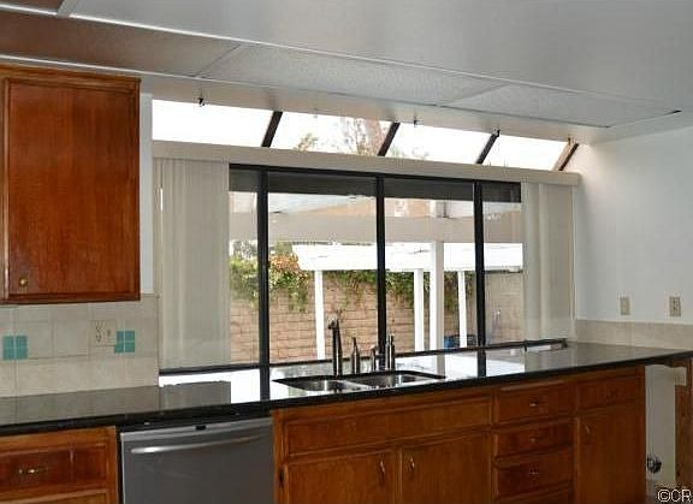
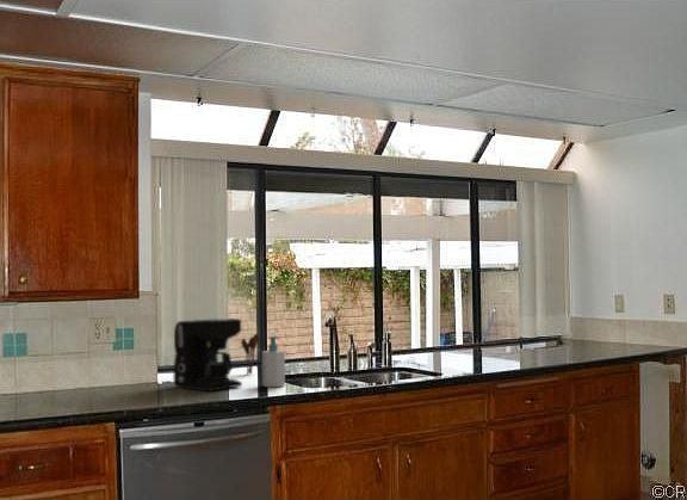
+ utensil holder [240,333,261,375]
+ soap bottle [261,335,286,388]
+ coffee maker [172,317,243,391]
